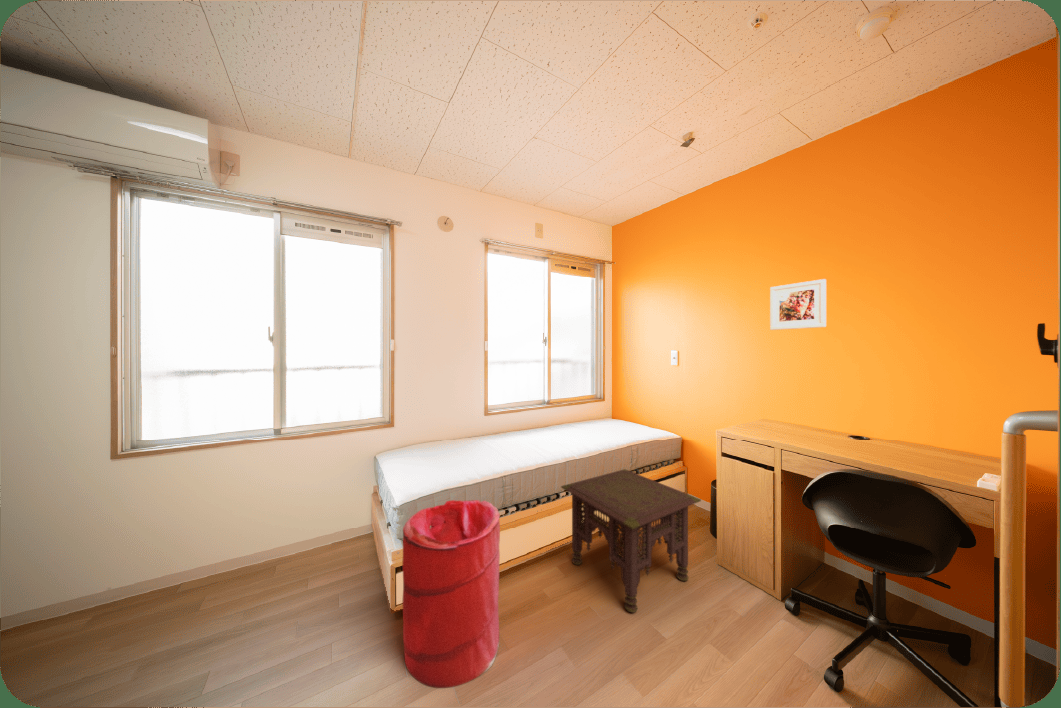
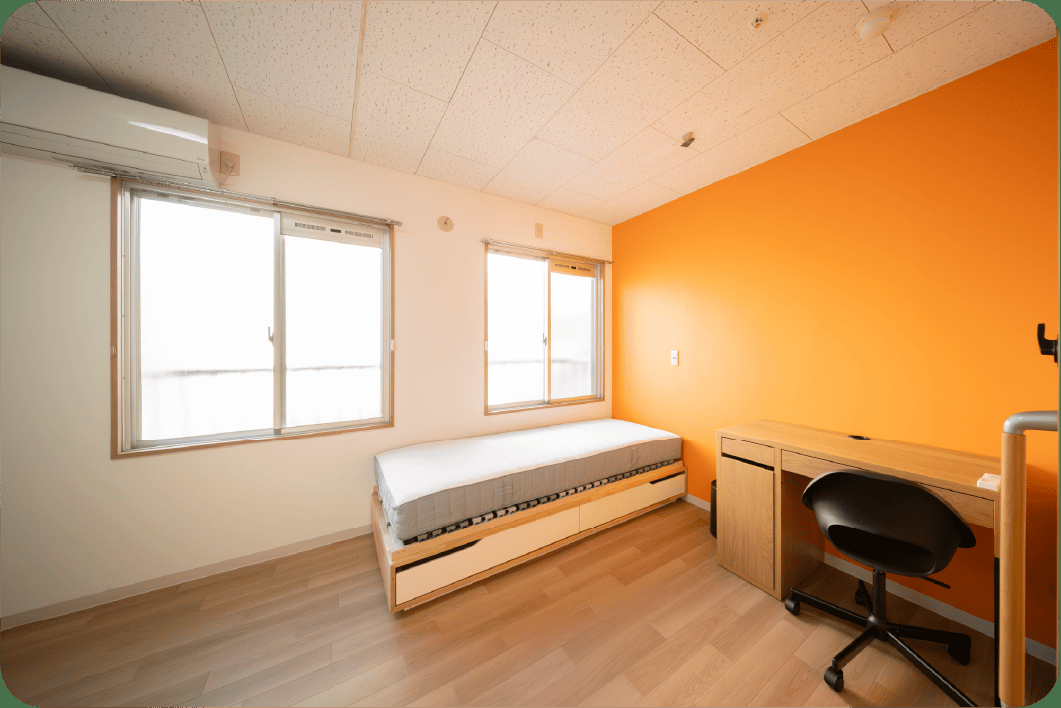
- side table [560,468,702,614]
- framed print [769,278,827,331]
- laundry hamper [401,499,501,689]
